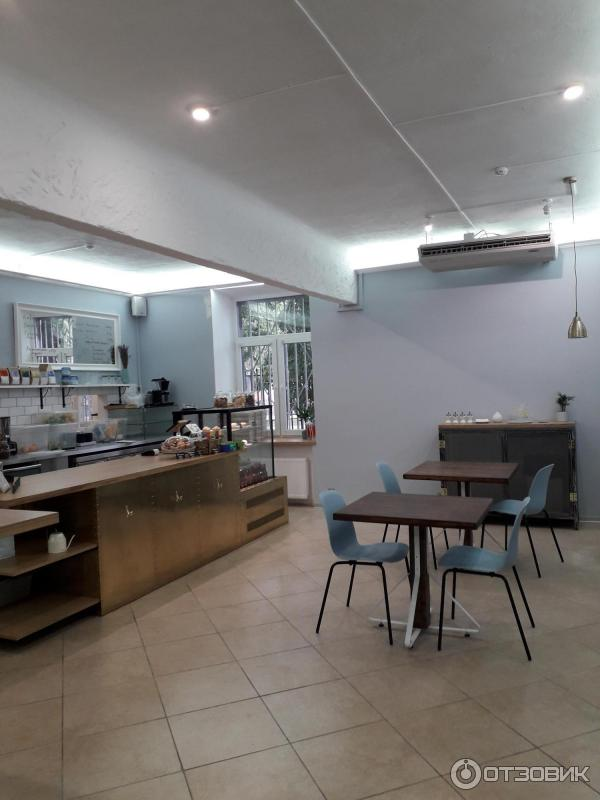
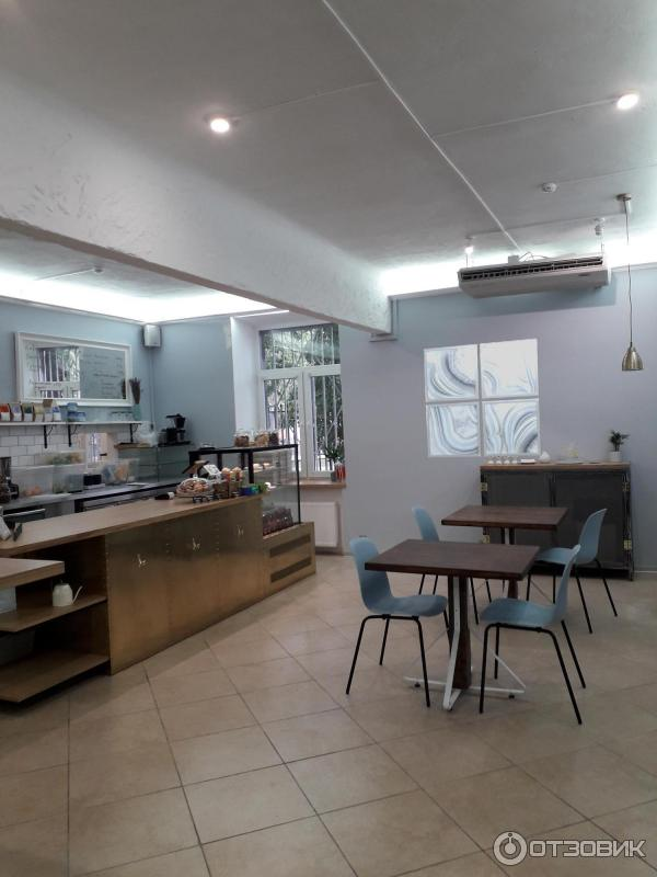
+ wall art [423,338,542,459]
